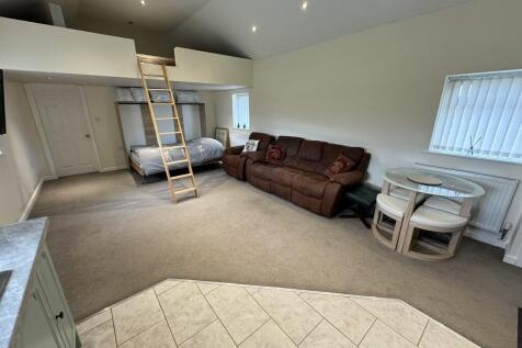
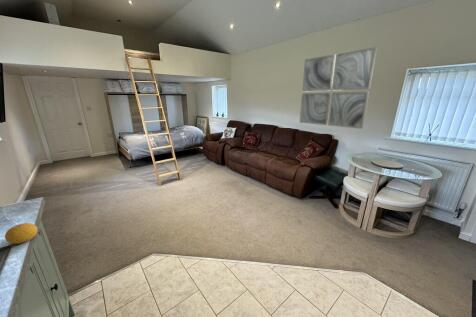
+ wall art [299,46,378,130]
+ fruit [4,222,38,245]
